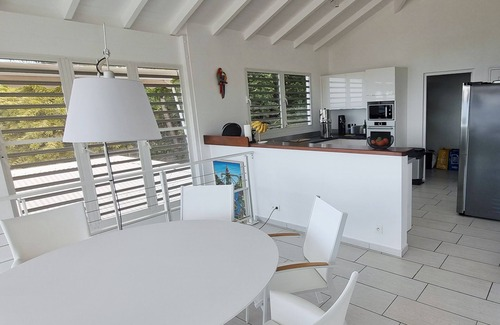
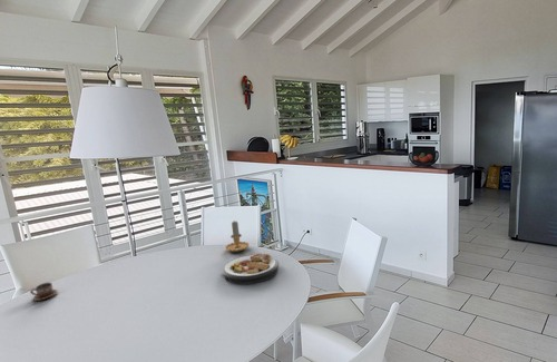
+ cup [29,282,58,302]
+ plate [221,252,280,285]
+ candle [224,219,251,253]
